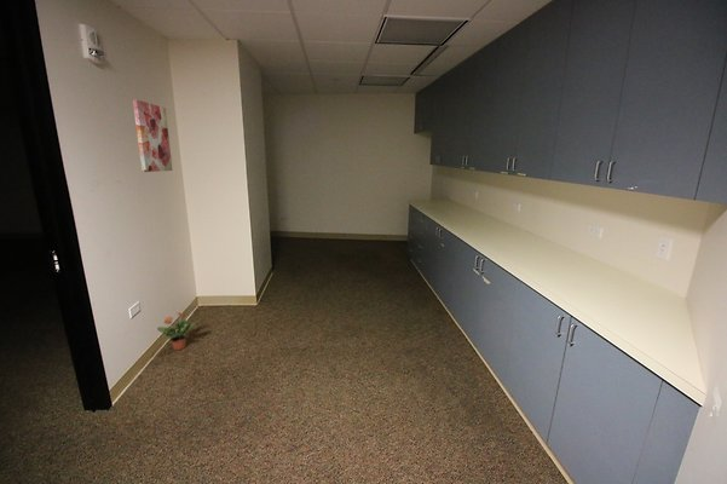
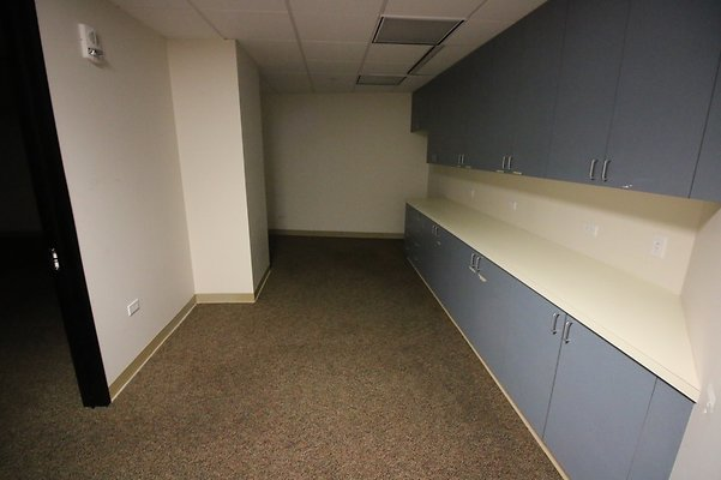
- potted plant [156,311,196,351]
- wall art [132,98,173,173]
